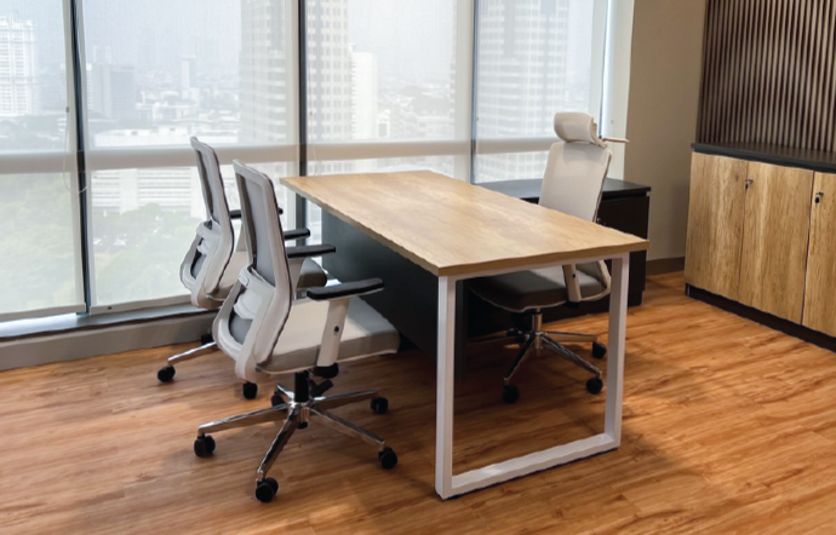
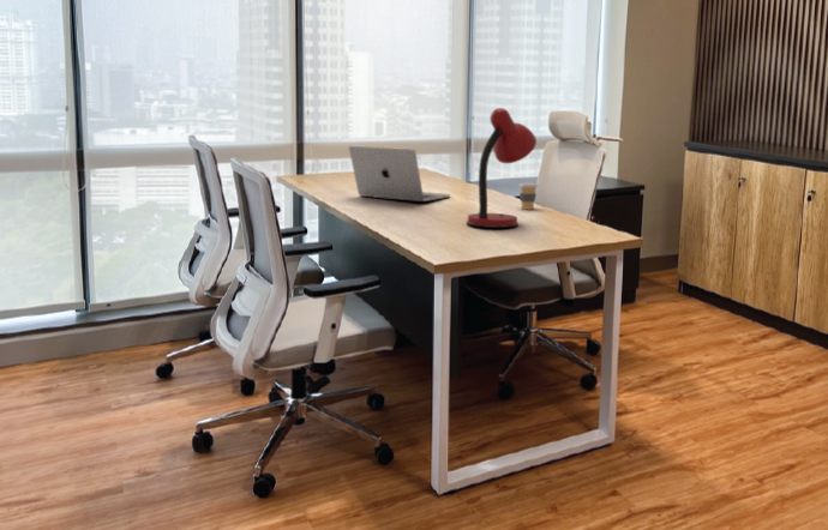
+ coffee cup [517,182,539,211]
+ laptop [348,145,451,203]
+ desk lamp [466,107,538,229]
